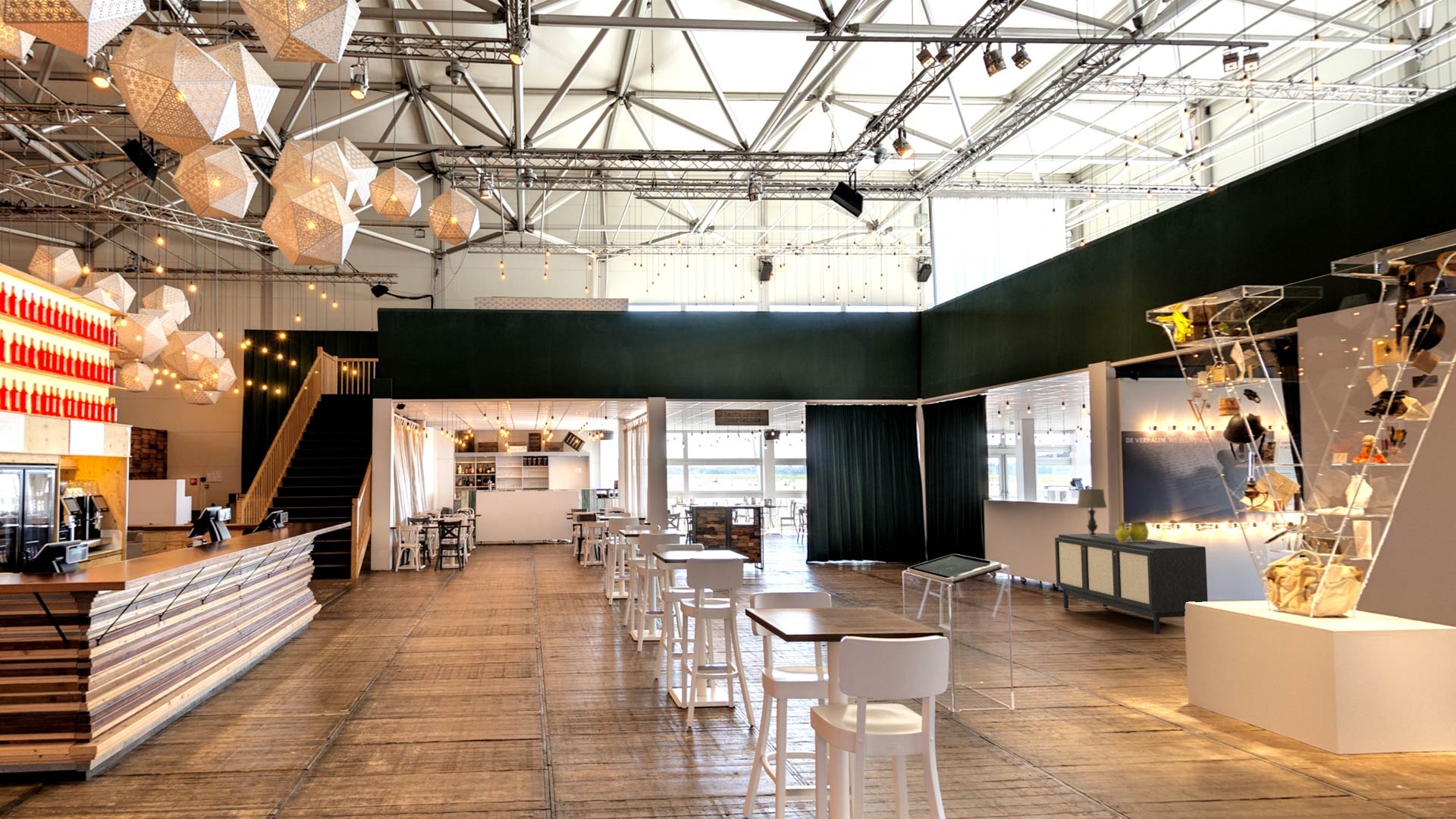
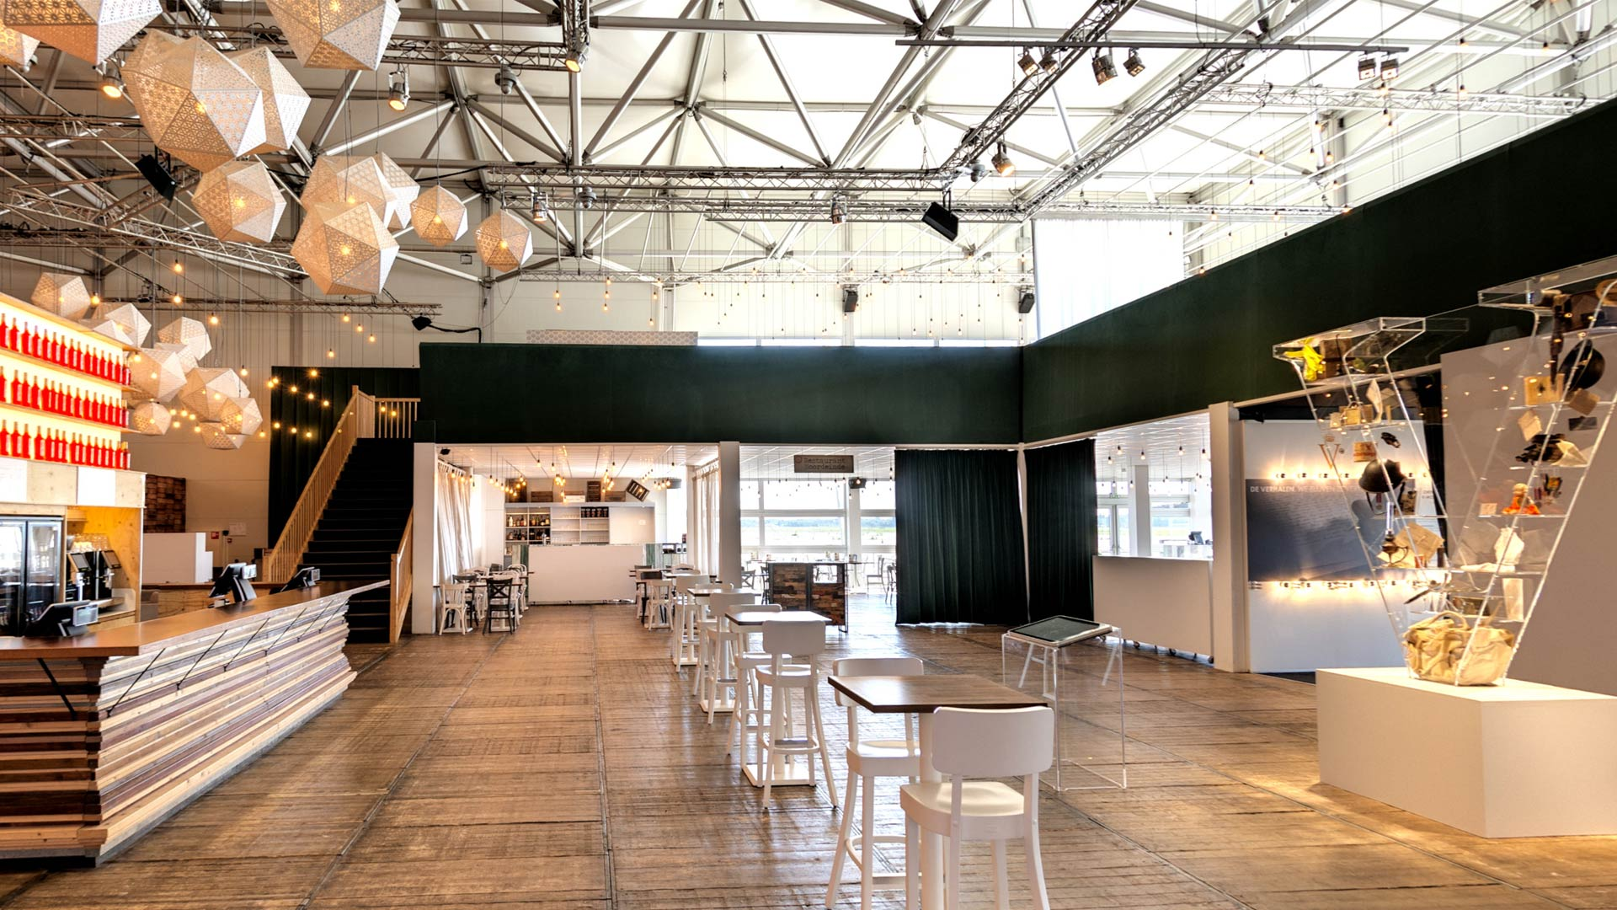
- sideboard [1054,532,1209,635]
- decorative vase [1114,520,1150,542]
- table lamp [1076,488,1108,536]
